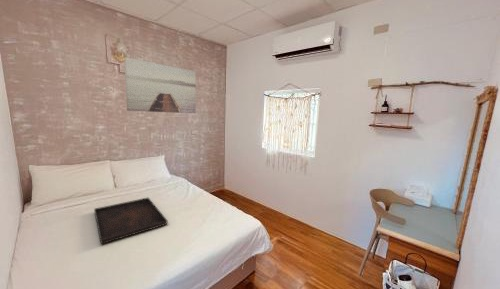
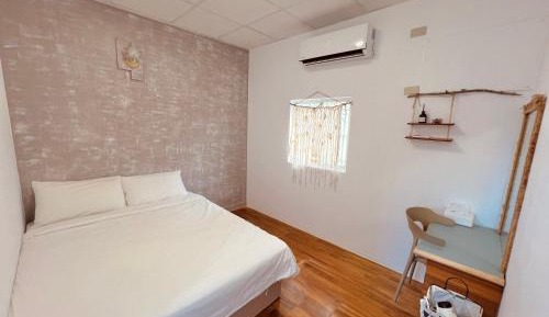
- wall art [124,56,197,114]
- serving tray [93,197,169,245]
